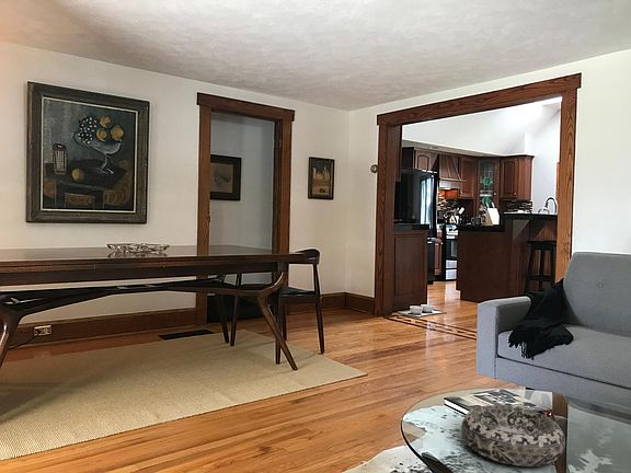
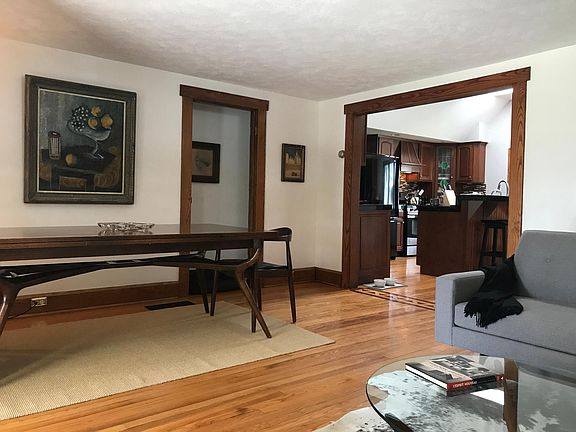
- decorative bowl [460,404,566,468]
